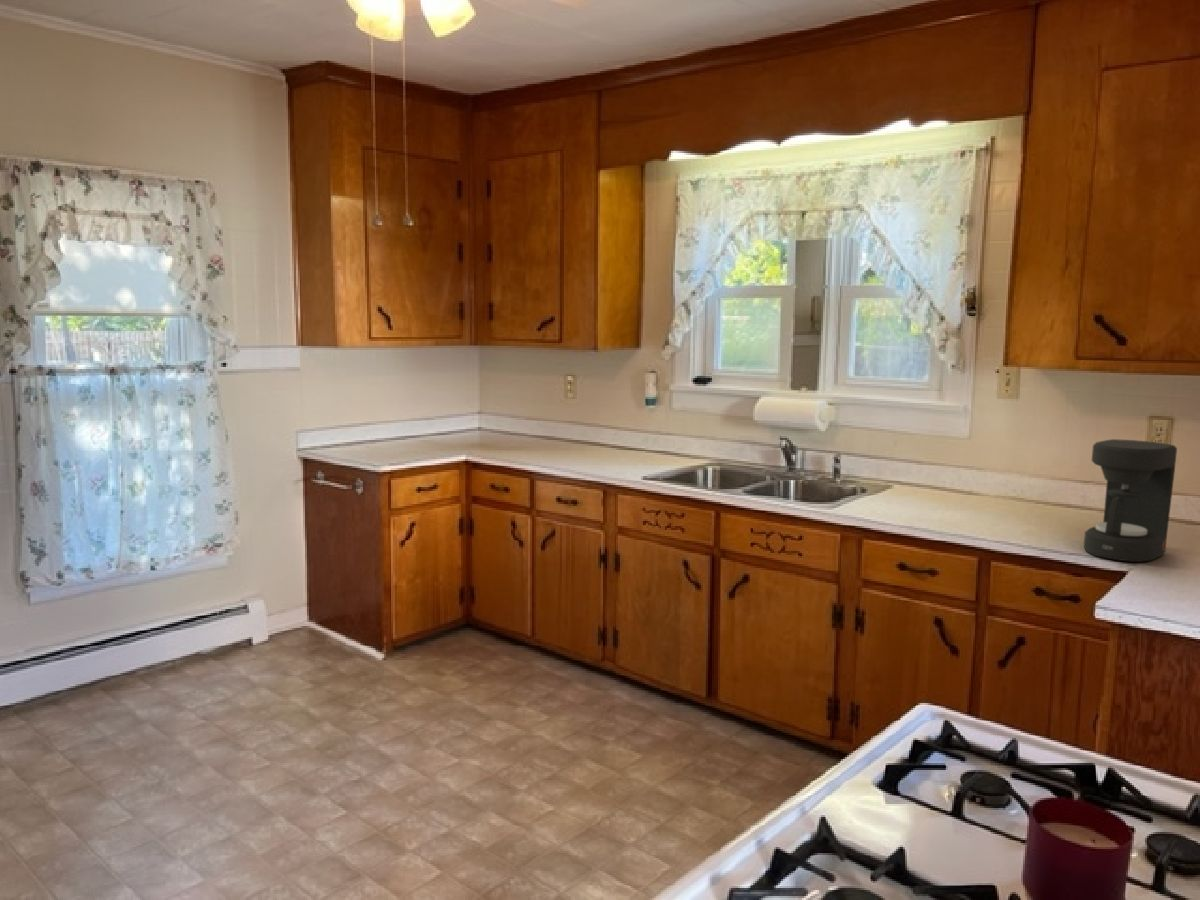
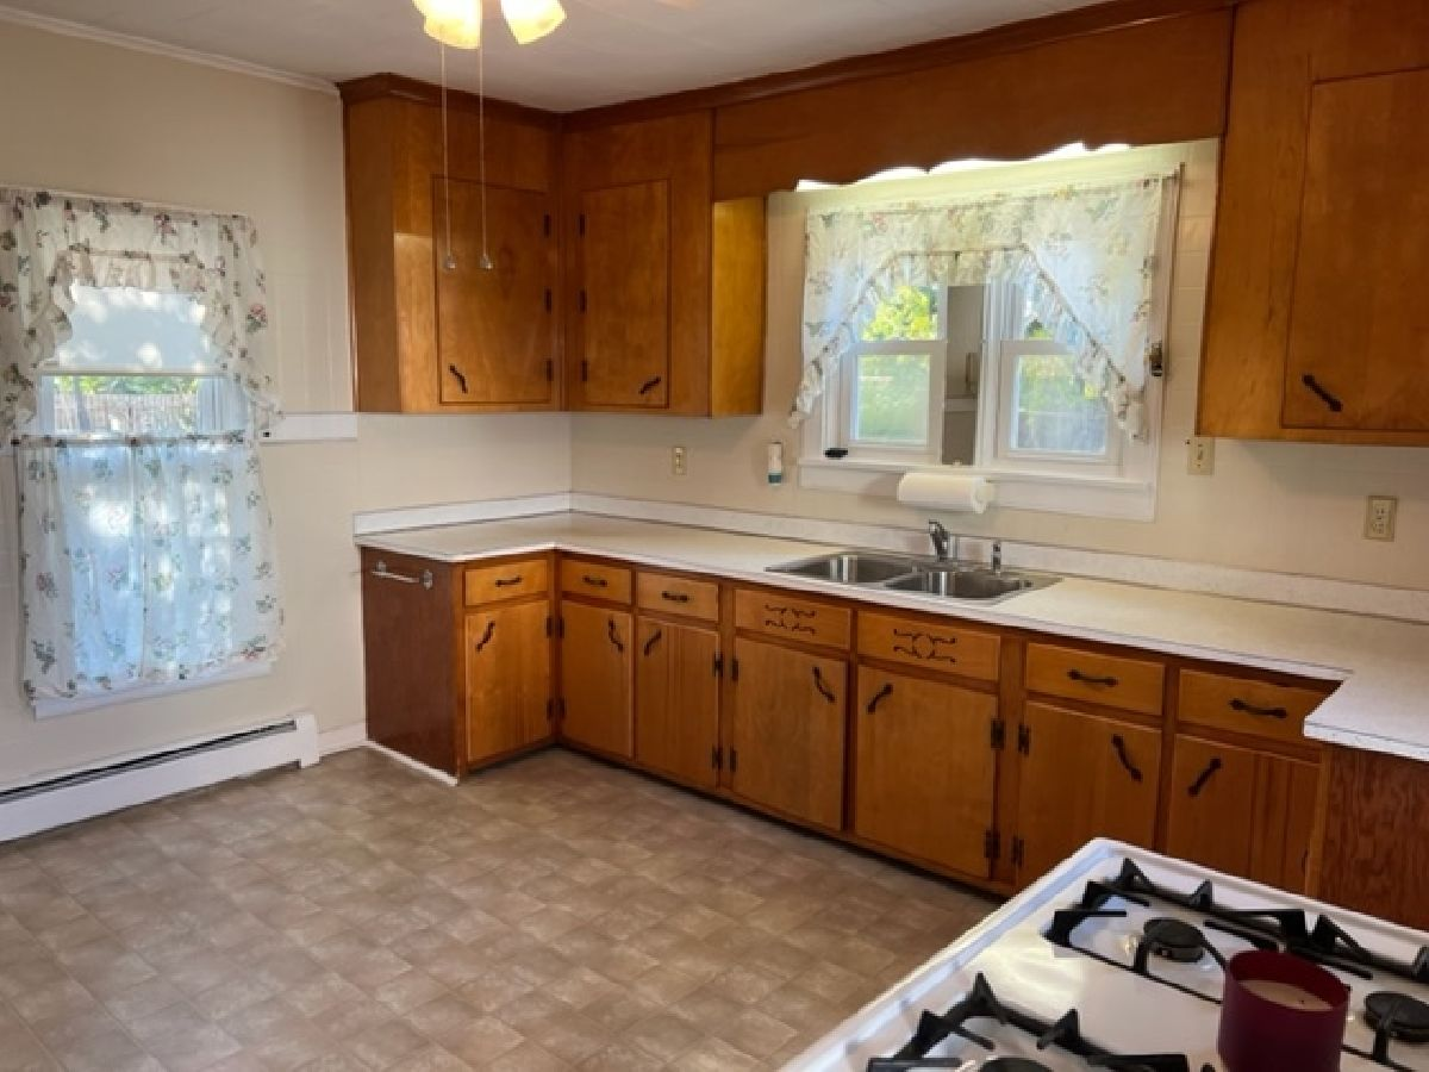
- coffee maker [1083,438,1178,563]
